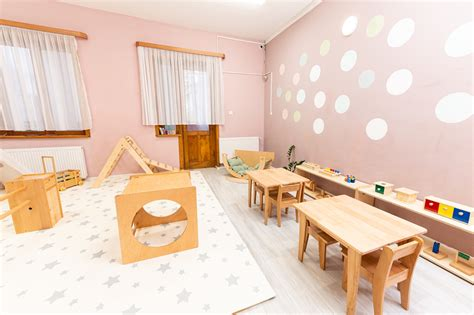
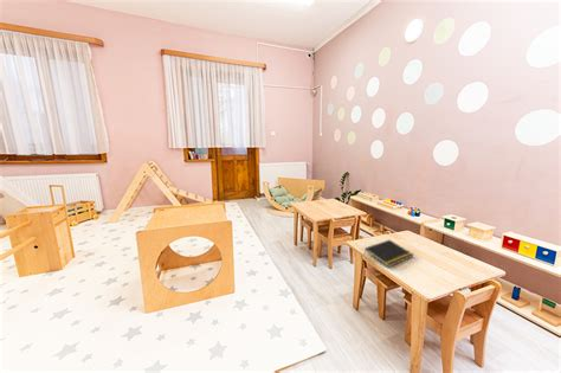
+ notepad [363,239,414,269]
